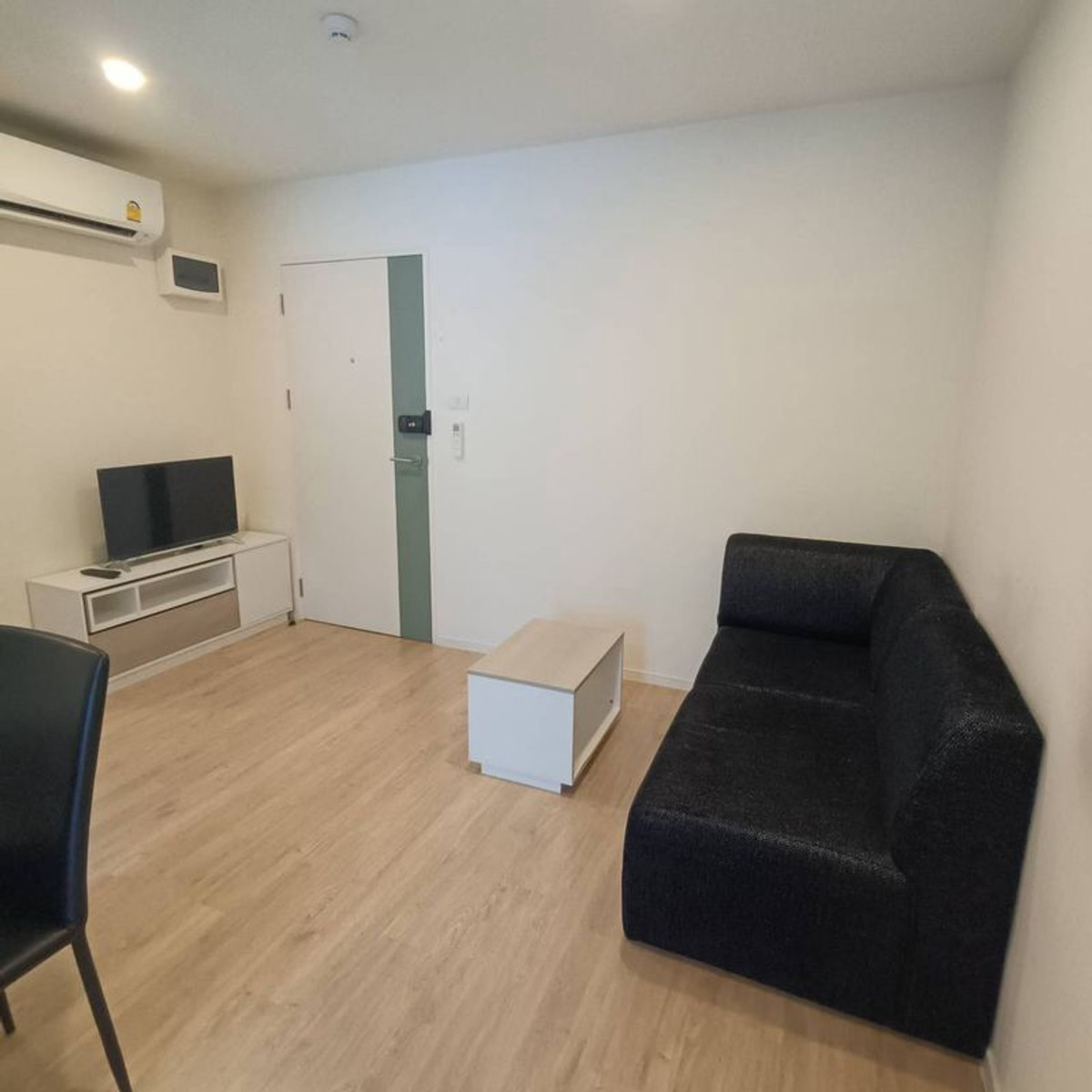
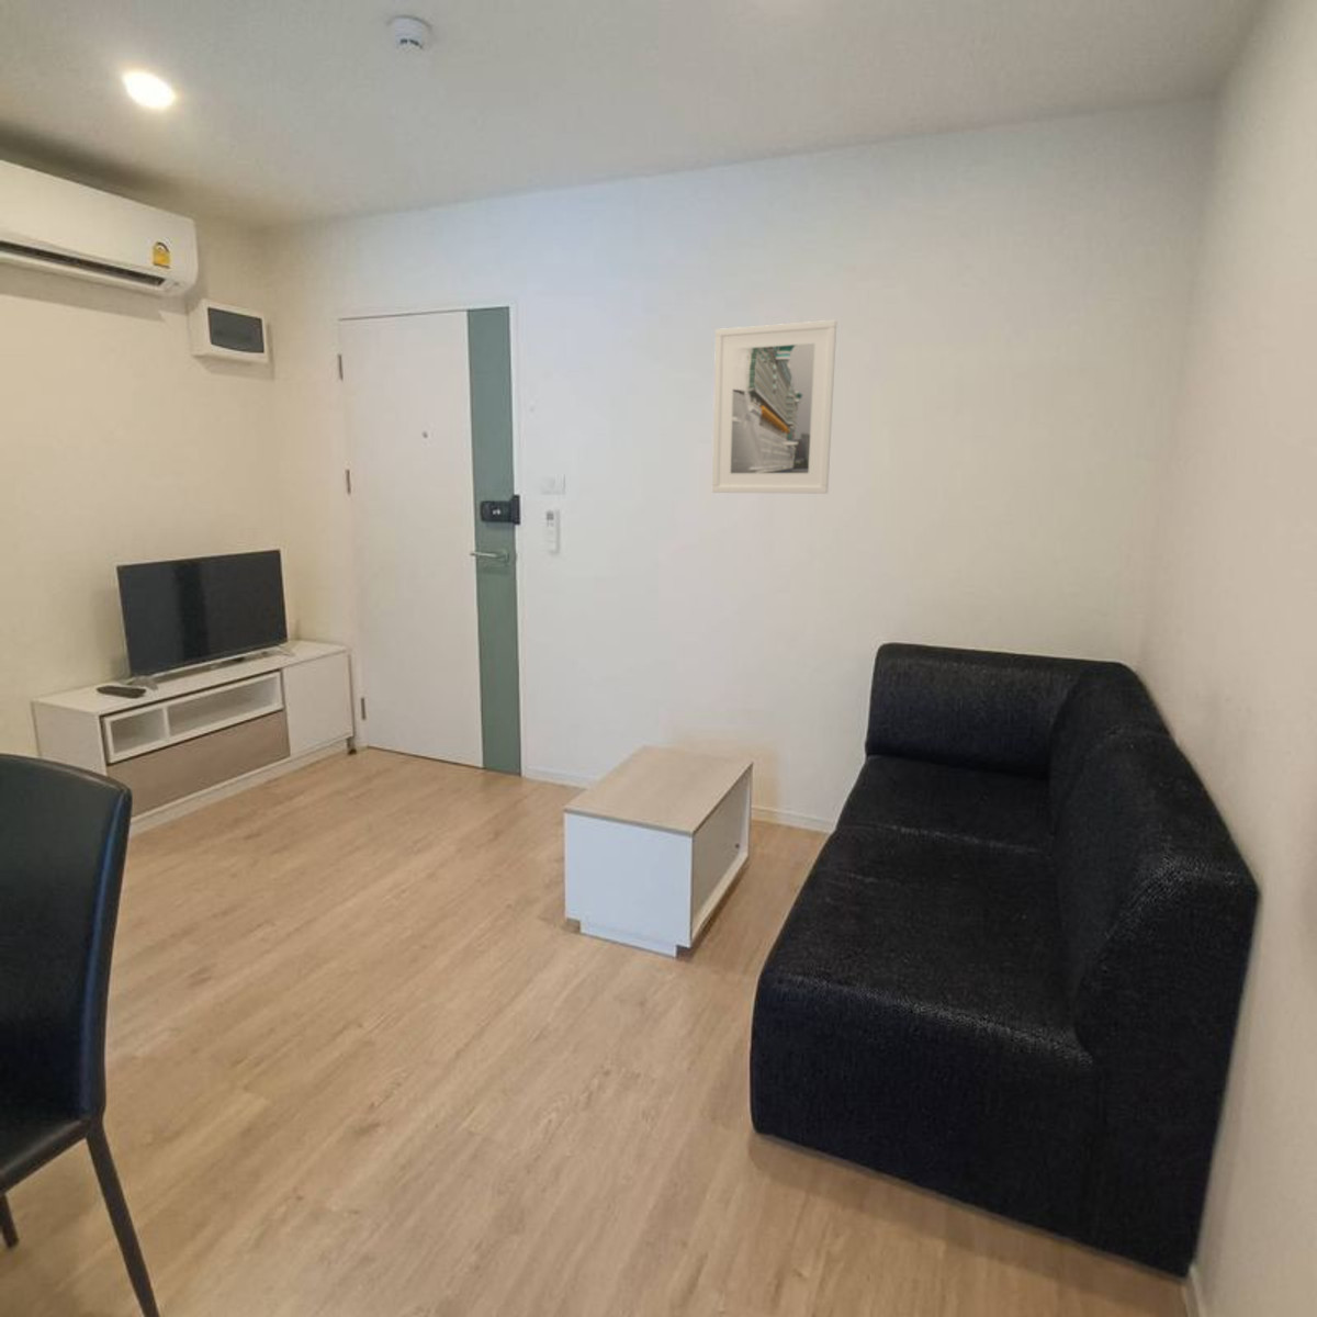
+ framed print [712,320,837,494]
